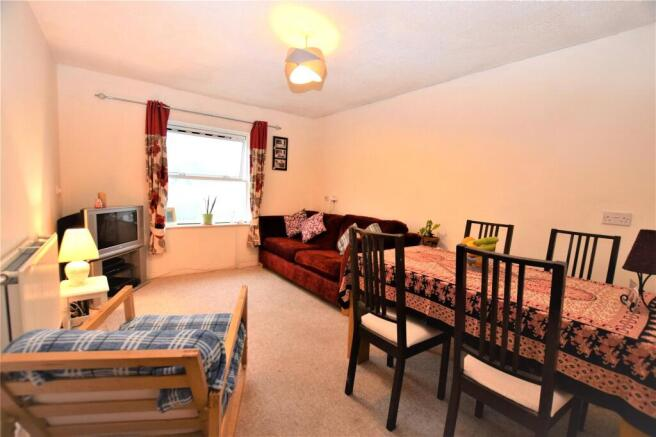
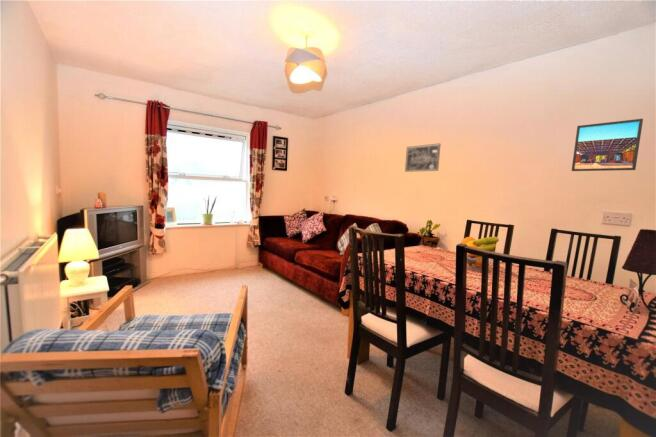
+ wall art [404,143,441,173]
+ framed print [571,118,644,172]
